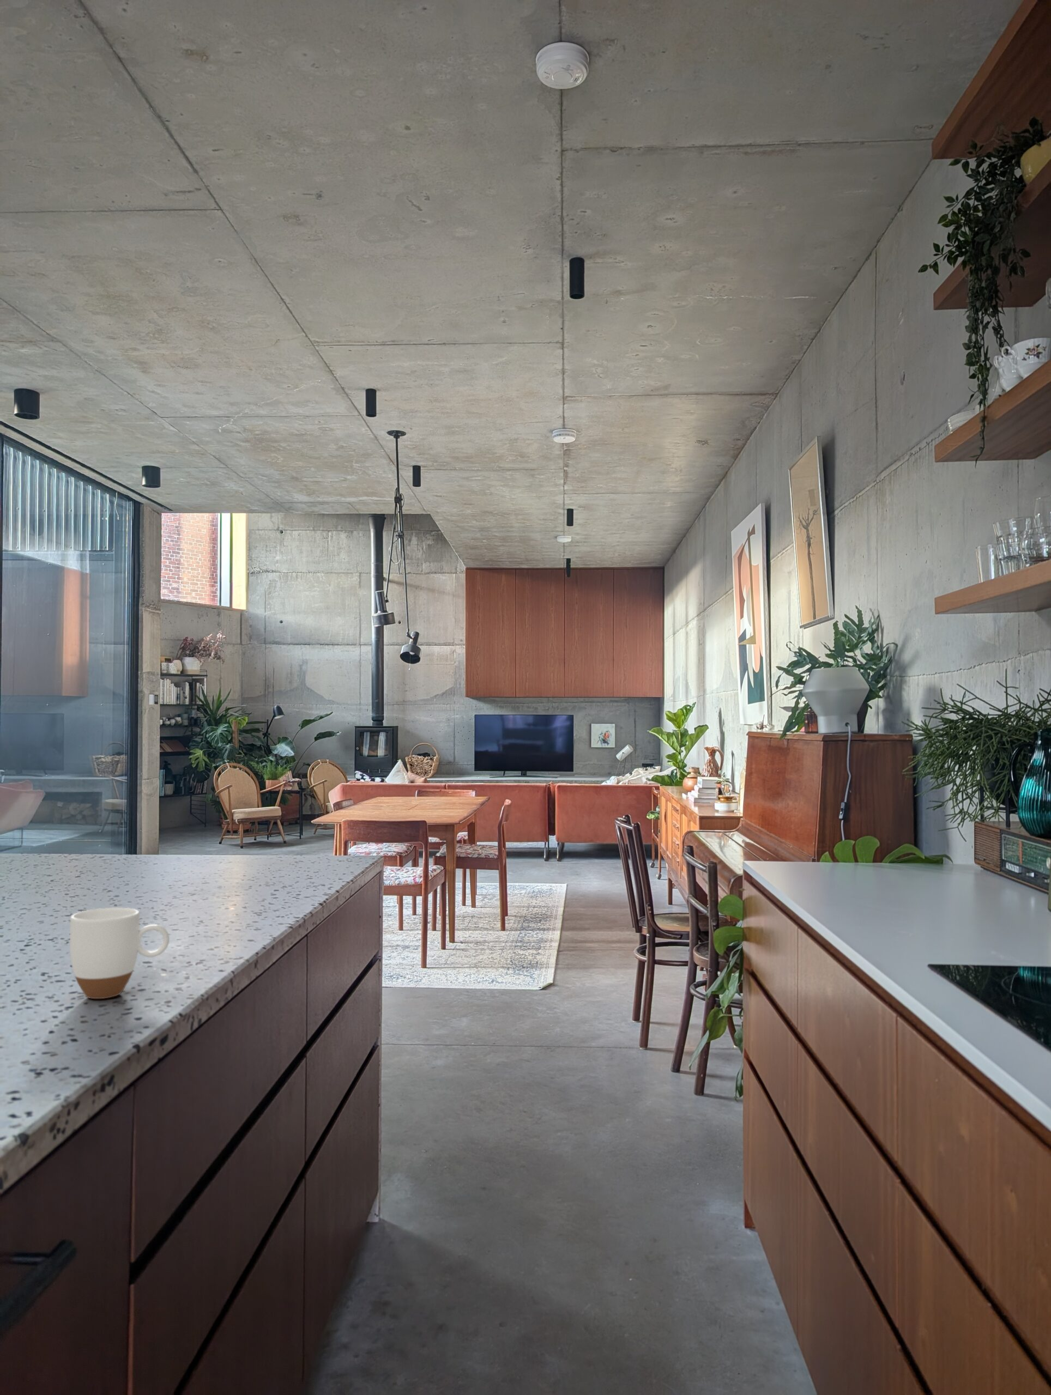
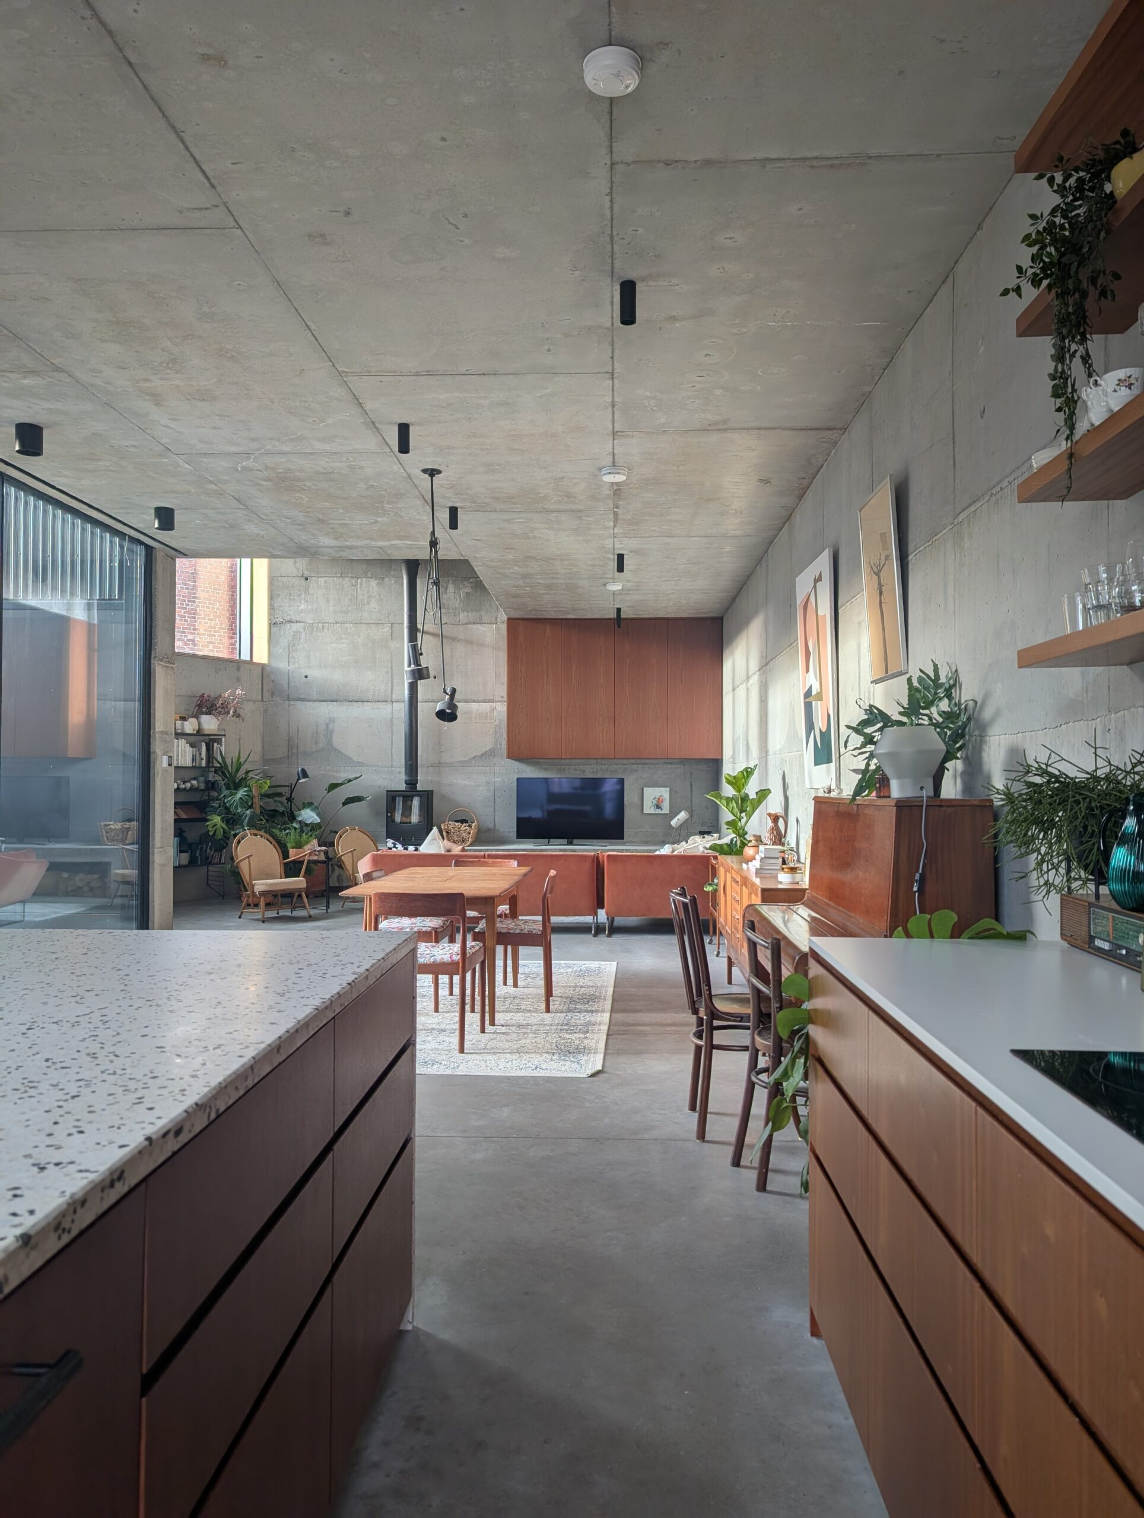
- mug [70,907,170,1000]
